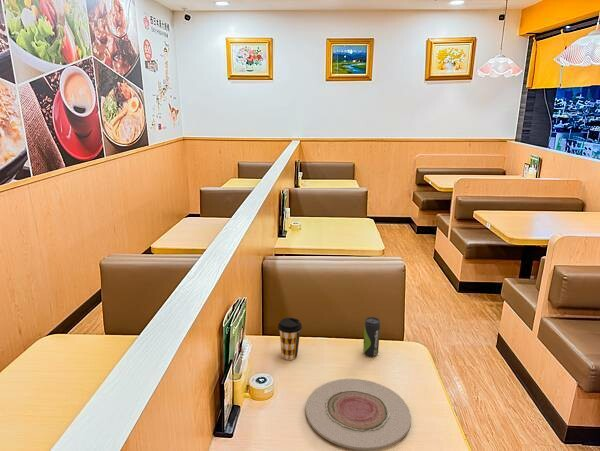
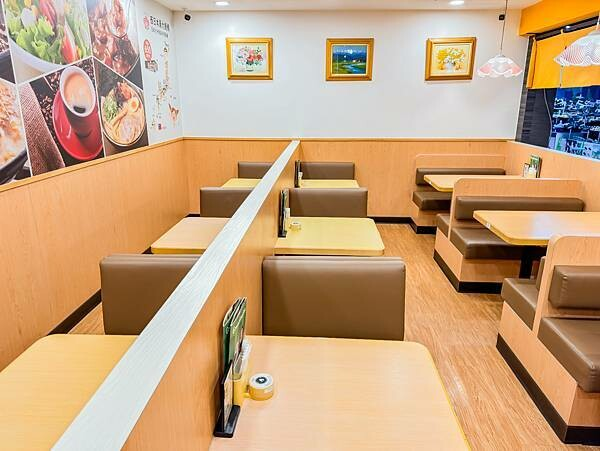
- beverage can [362,316,381,357]
- plate [305,378,412,451]
- coffee cup [277,317,303,361]
